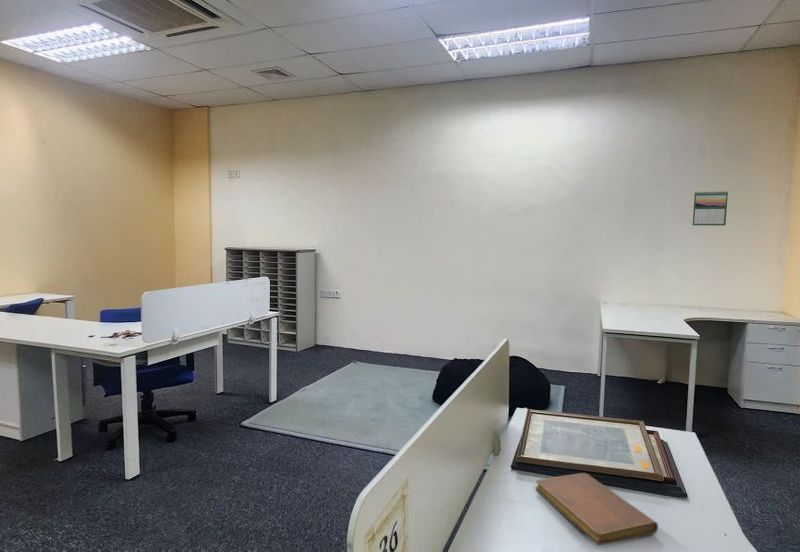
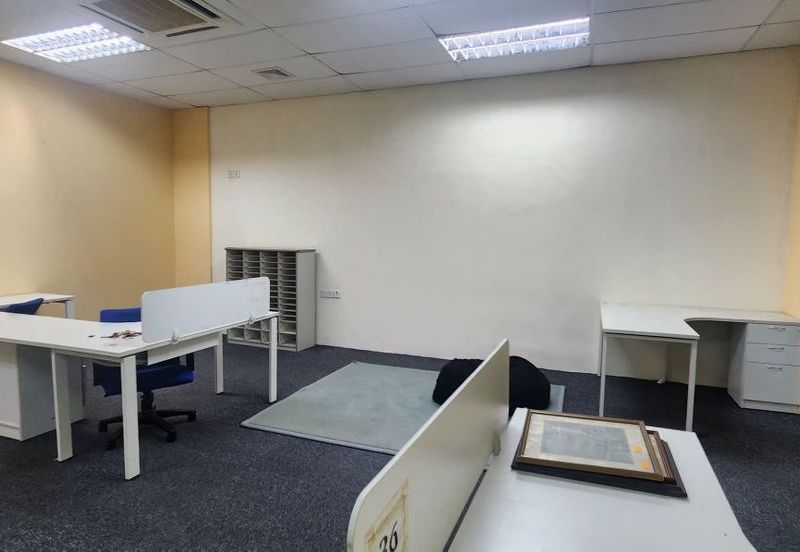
- calendar [692,190,729,227]
- notebook [535,472,659,546]
